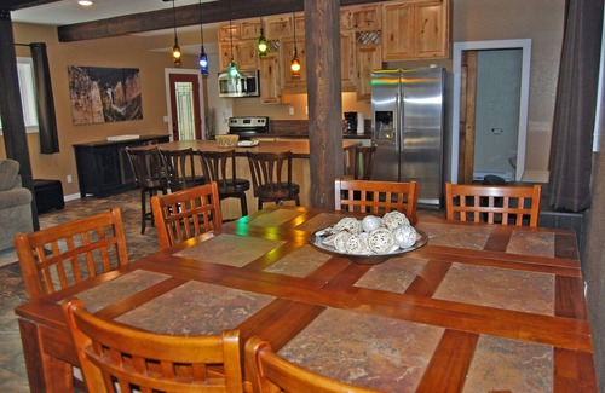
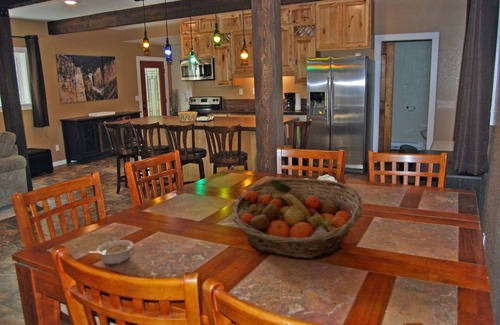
+ legume [88,239,135,266]
+ fruit basket [230,177,364,259]
